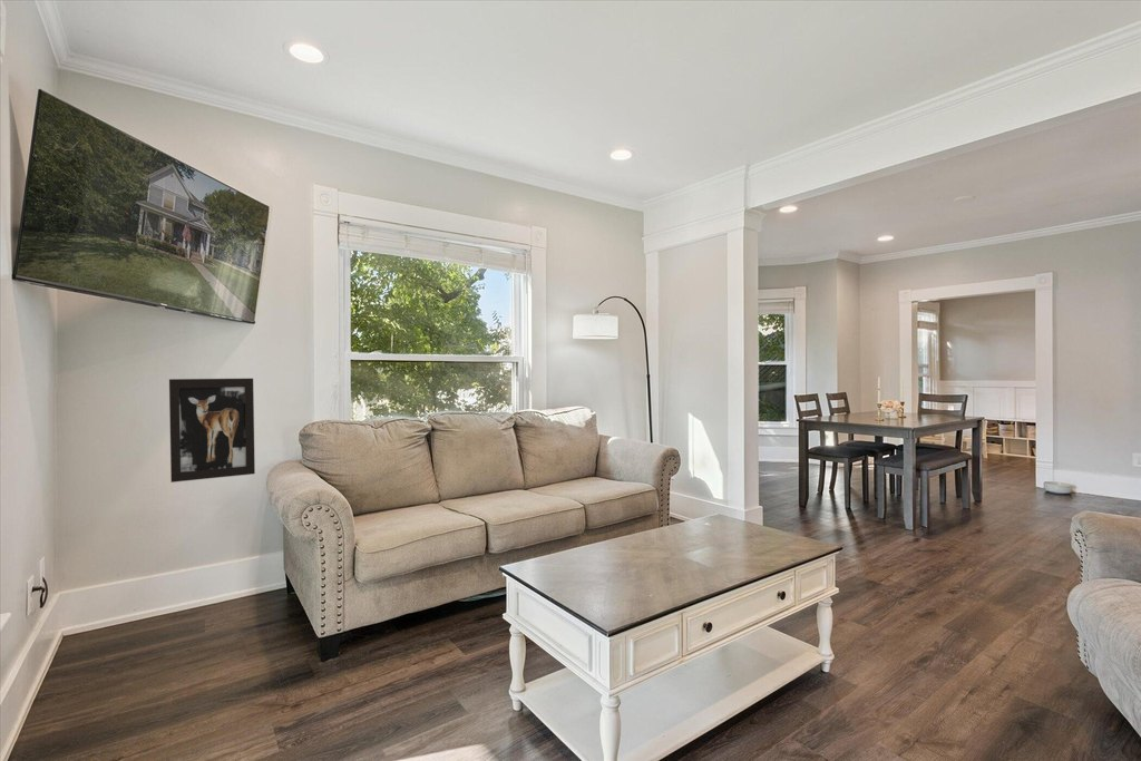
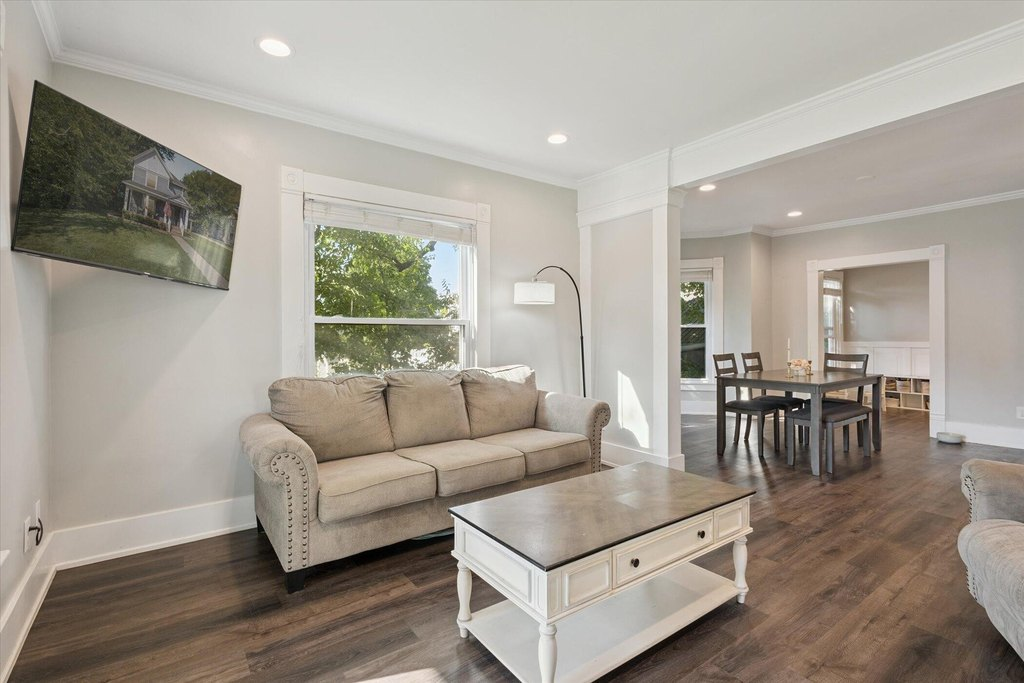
- wall art [168,378,256,484]
